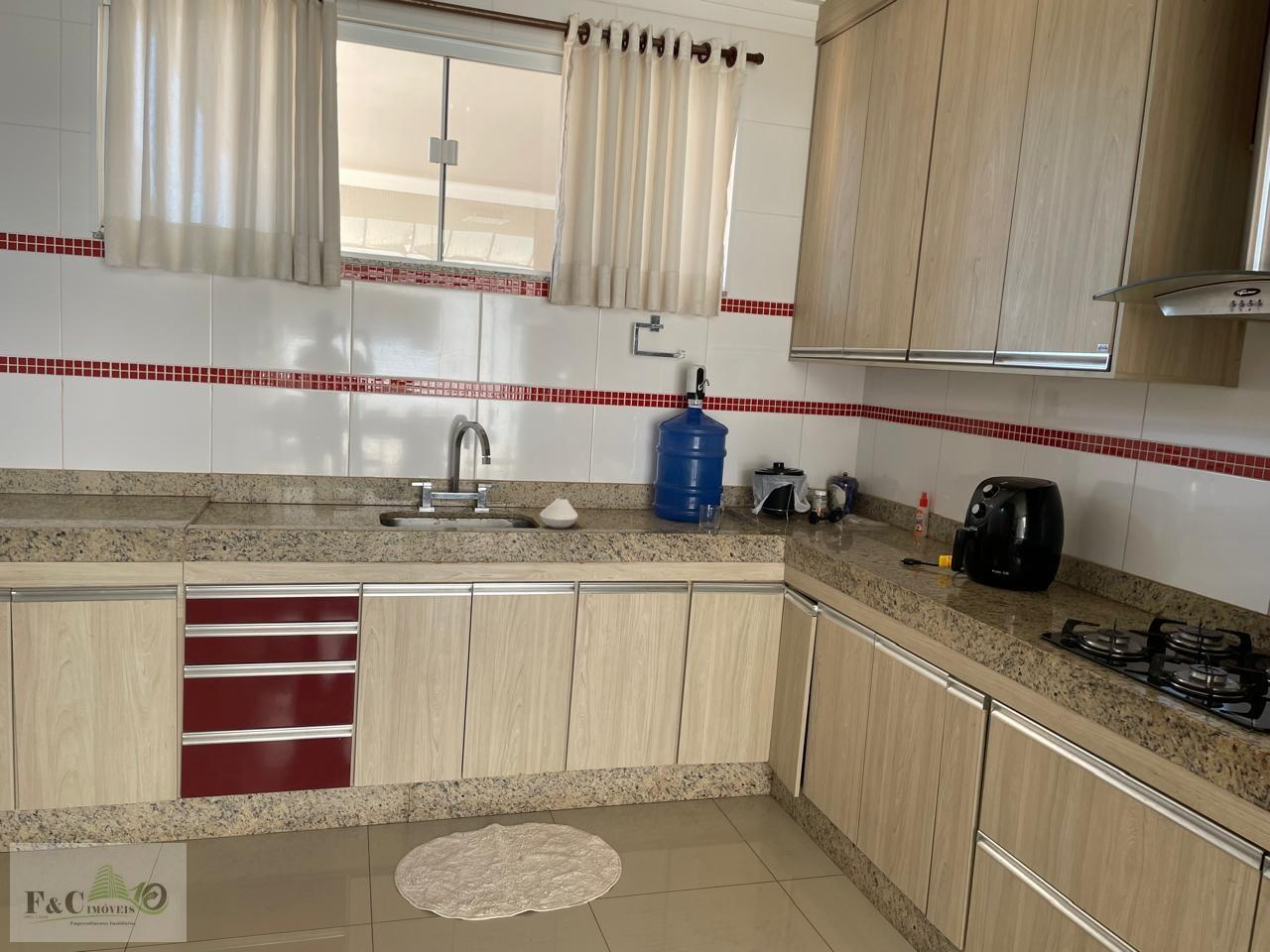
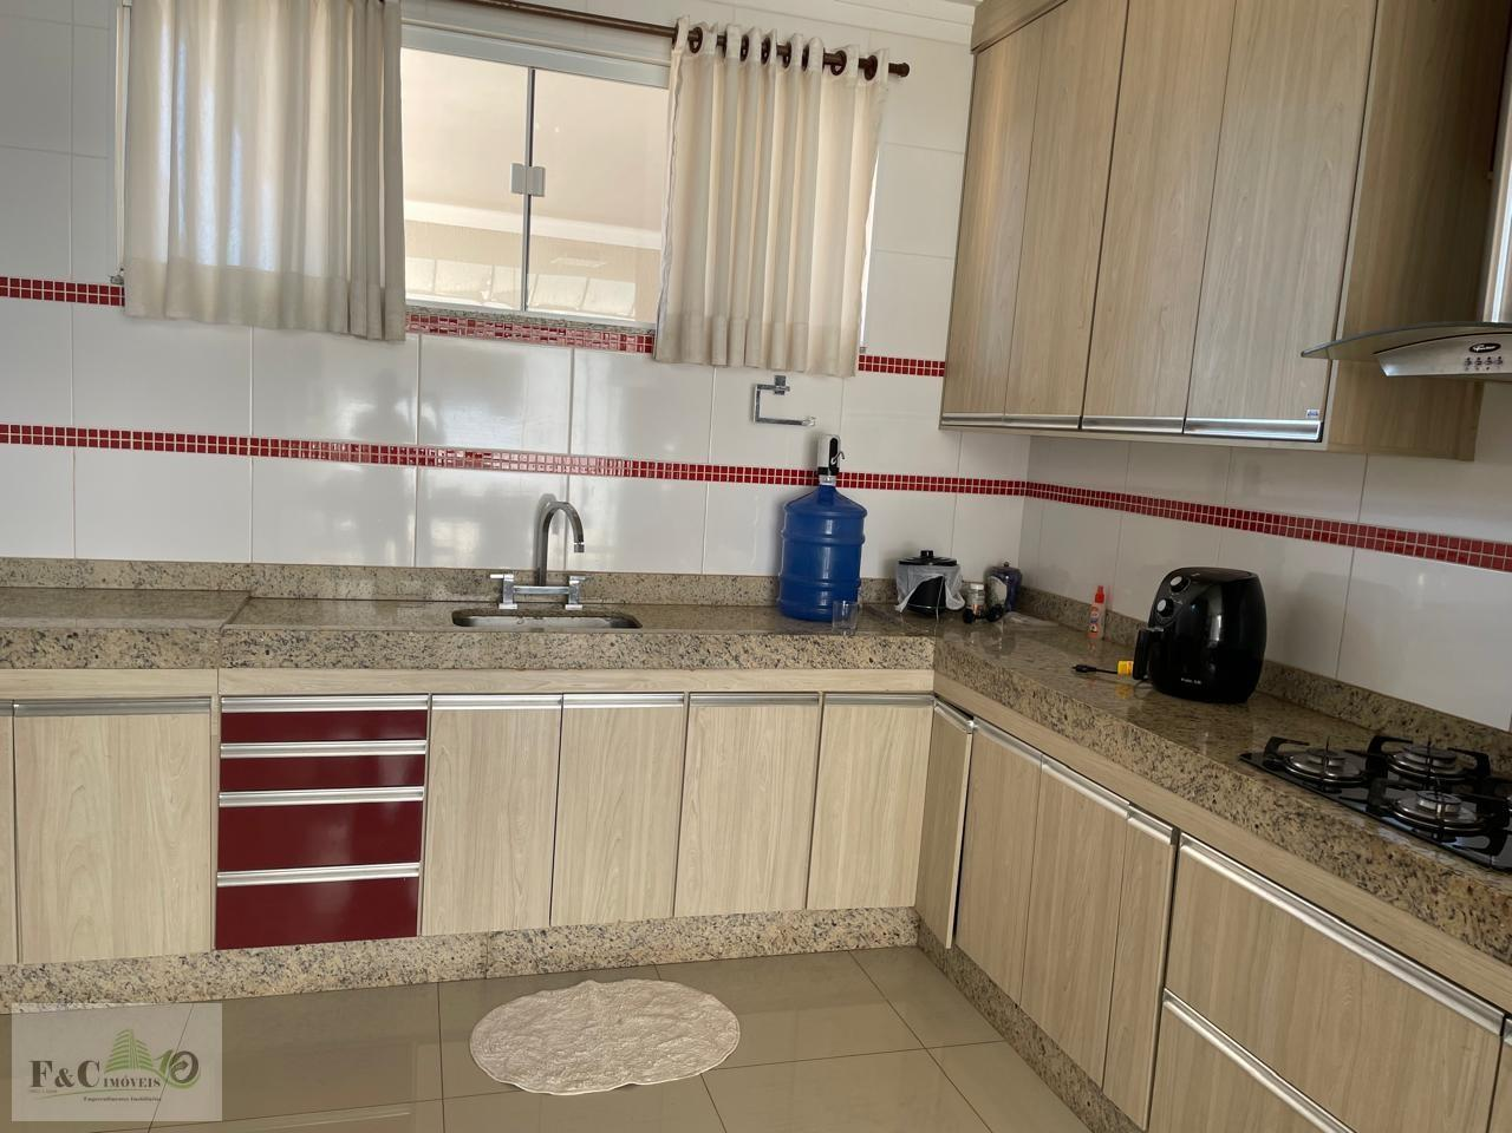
- spoon rest [539,498,578,530]
